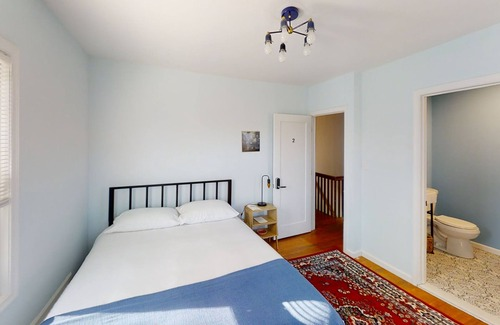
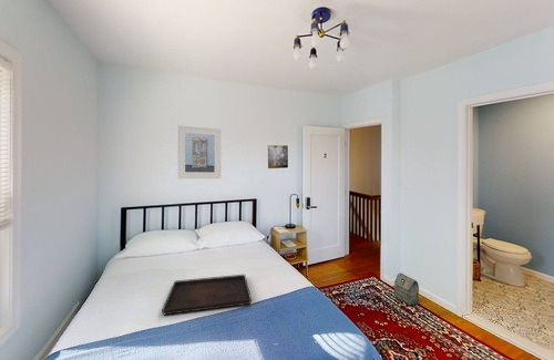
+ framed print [177,124,222,179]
+ serving tray [161,274,253,316]
+ bag [393,272,420,306]
